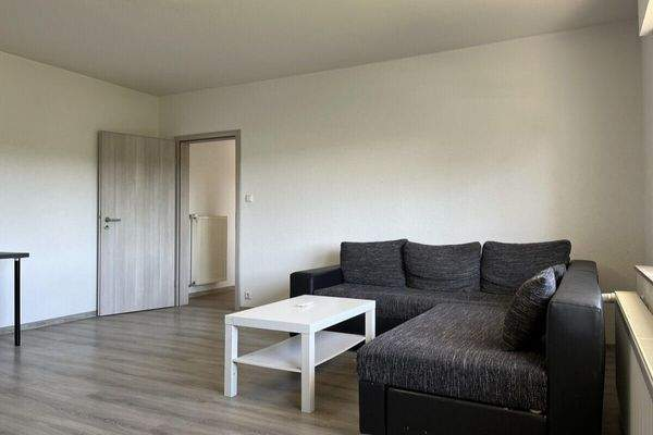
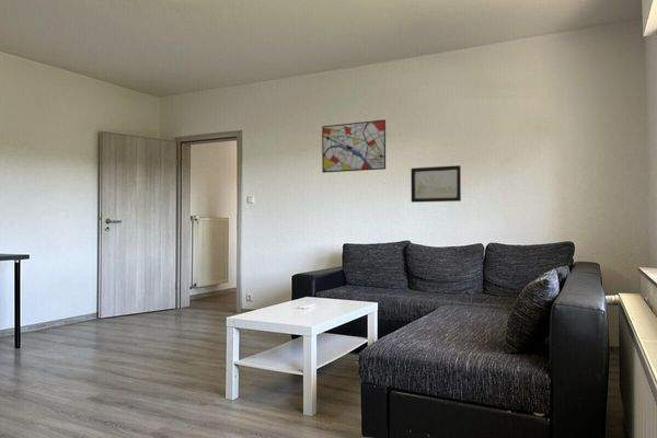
+ wall art [321,118,387,174]
+ wall art [410,164,462,204]
